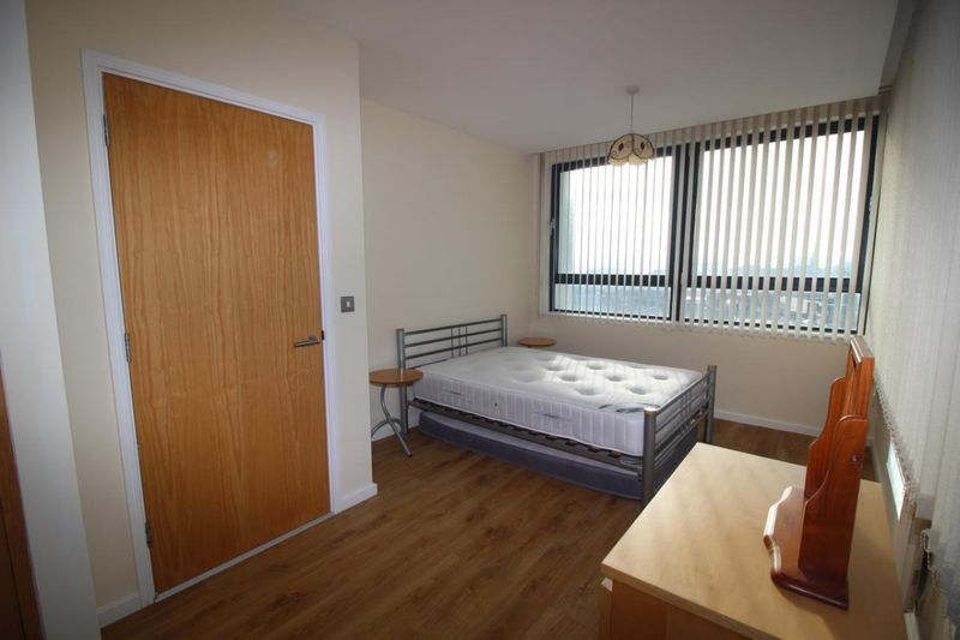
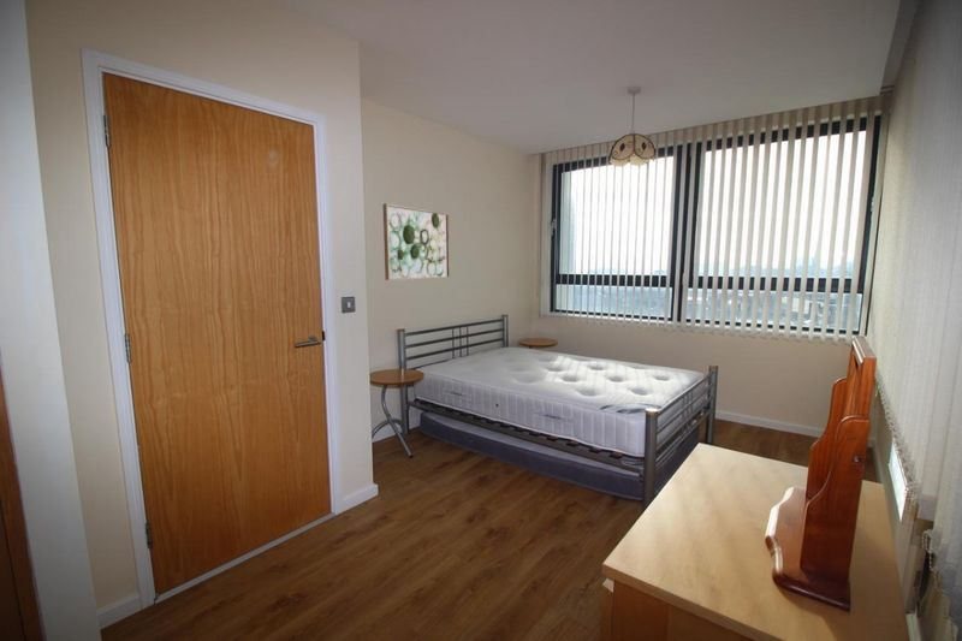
+ wall art [382,202,451,281]
